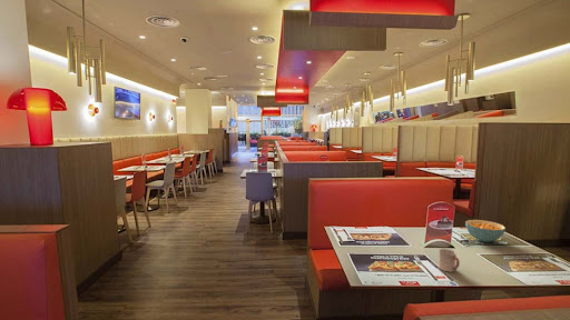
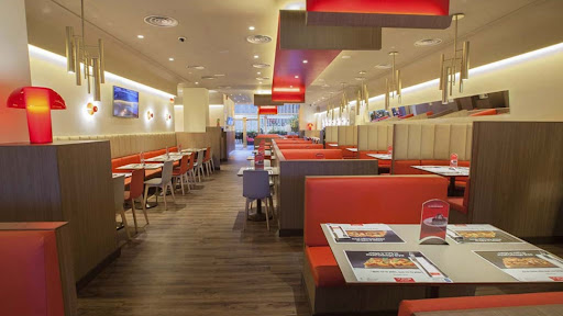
- cup [438,248,461,273]
- cereal bowl [464,219,507,243]
